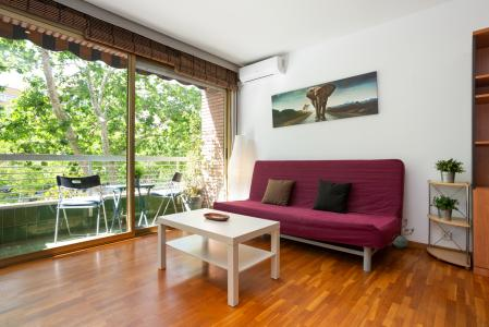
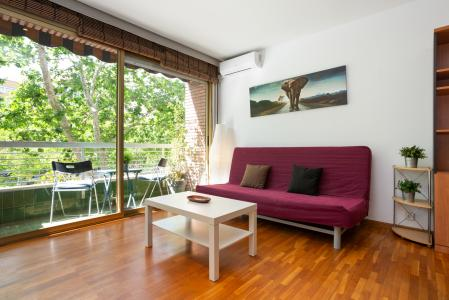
- potted plant [391,217,415,250]
